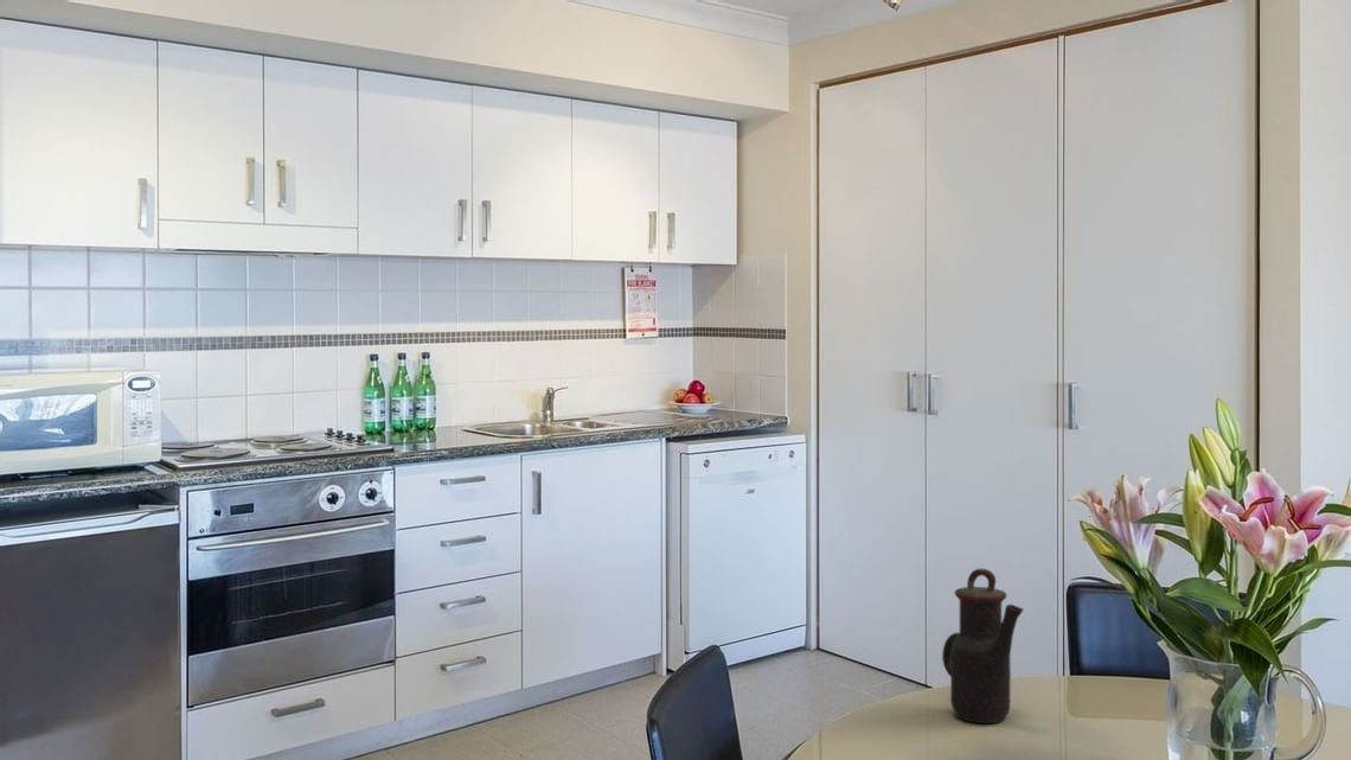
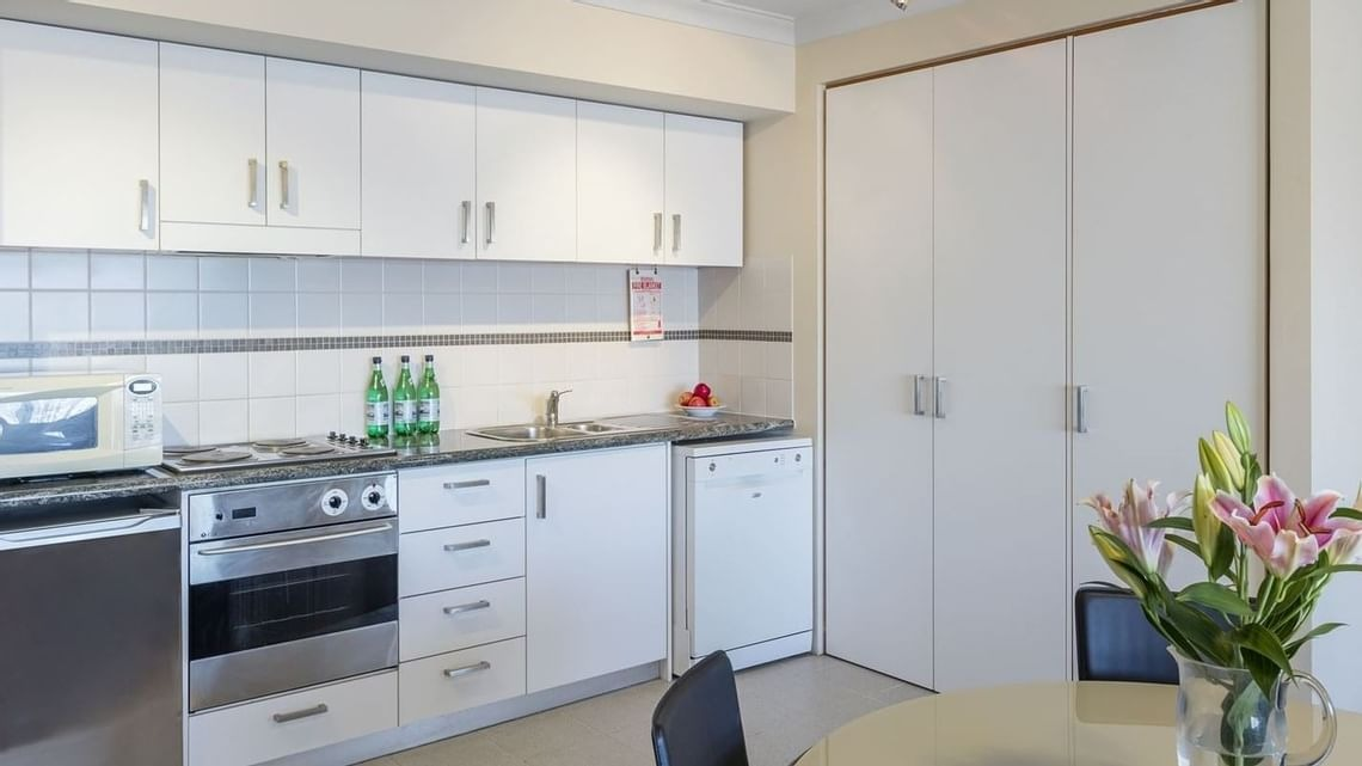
- teapot [941,568,1025,724]
